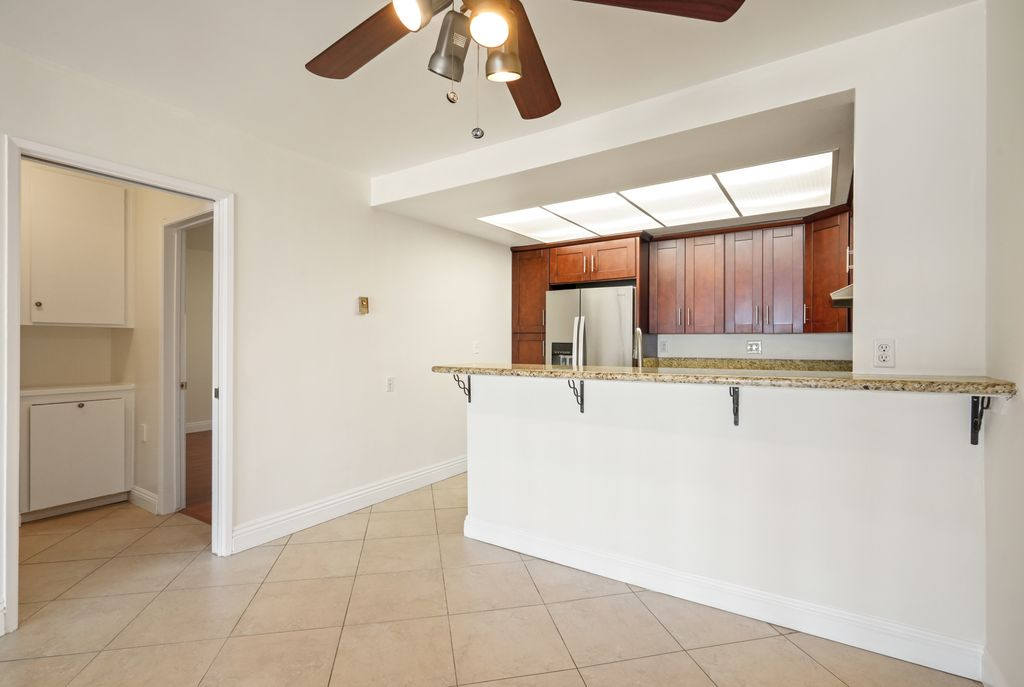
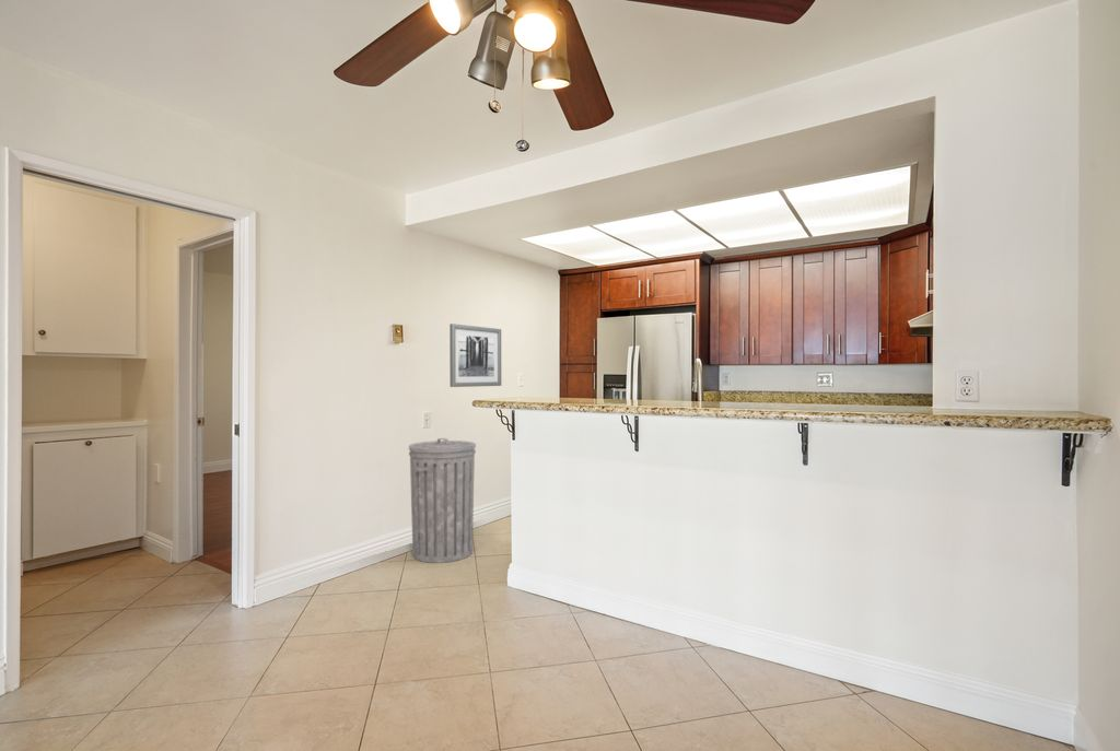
+ trash can [408,437,477,564]
+ wall art [448,322,502,388]
